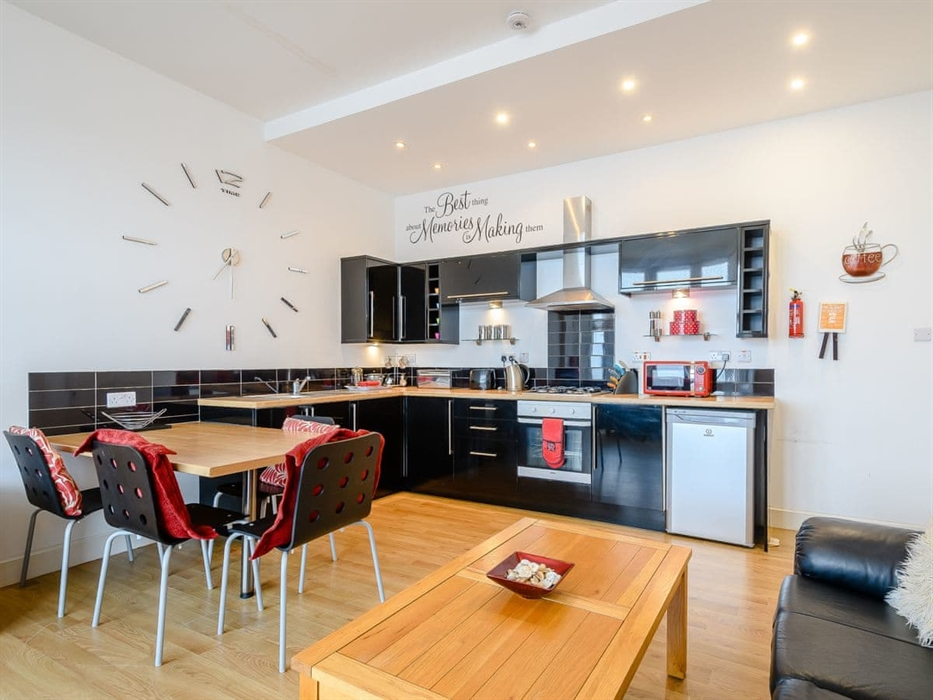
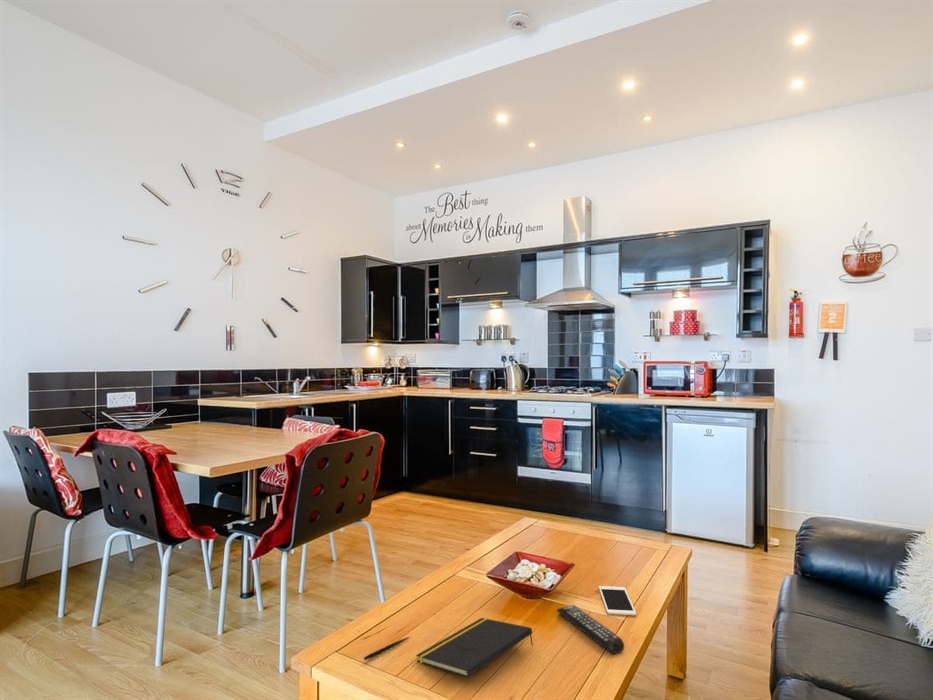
+ pen [363,636,410,661]
+ remote control [556,604,625,655]
+ cell phone [598,585,637,616]
+ notepad [415,617,534,678]
